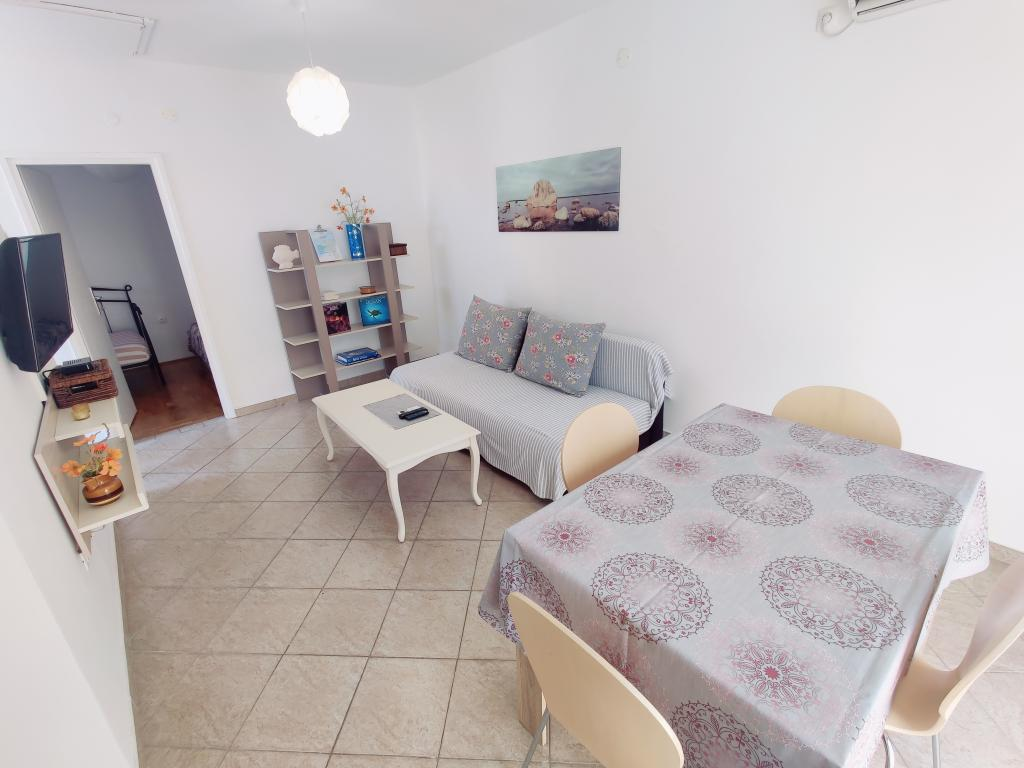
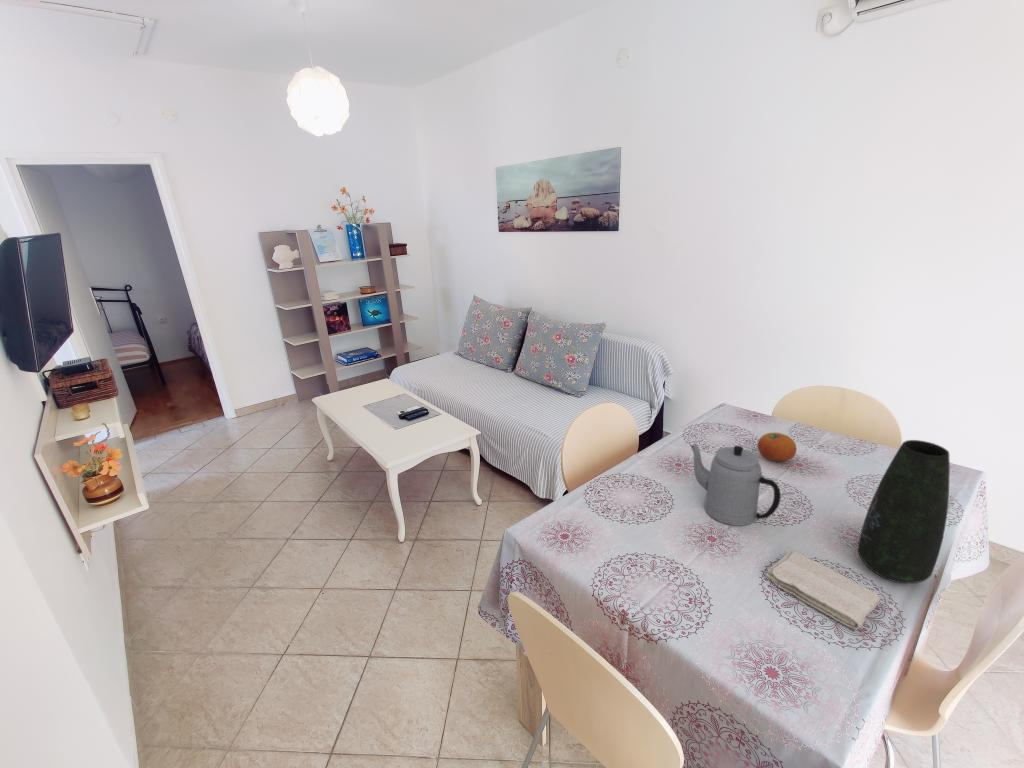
+ washcloth [765,550,881,630]
+ vase [857,439,951,584]
+ teapot [689,442,782,527]
+ fruit [757,432,797,462]
